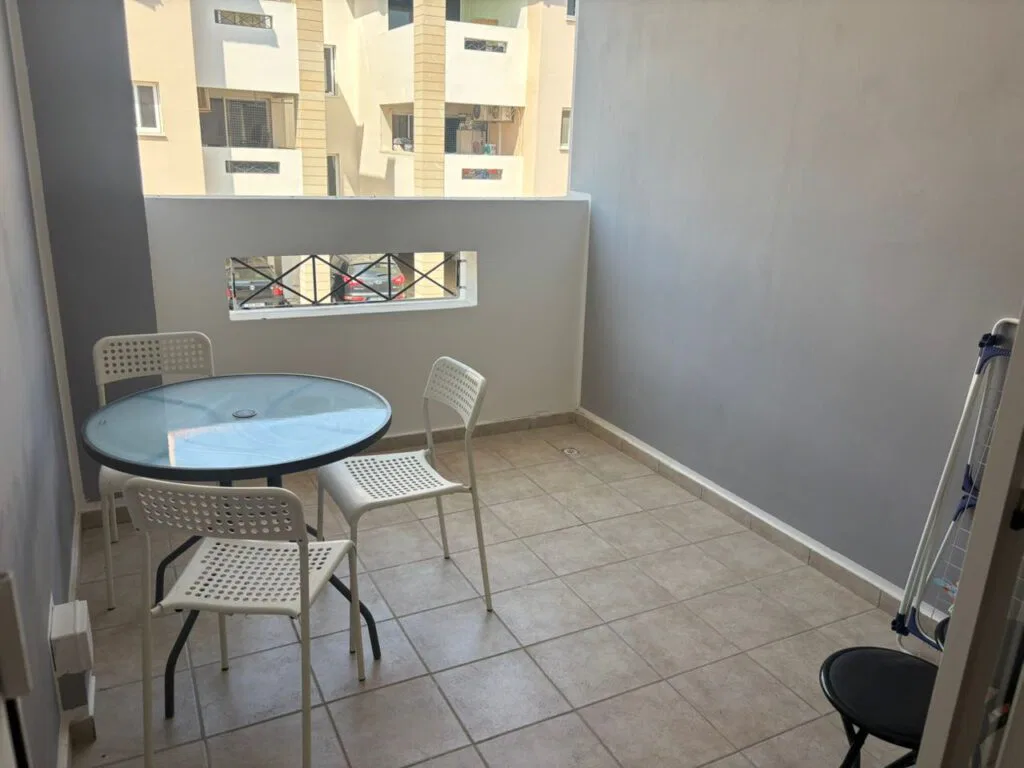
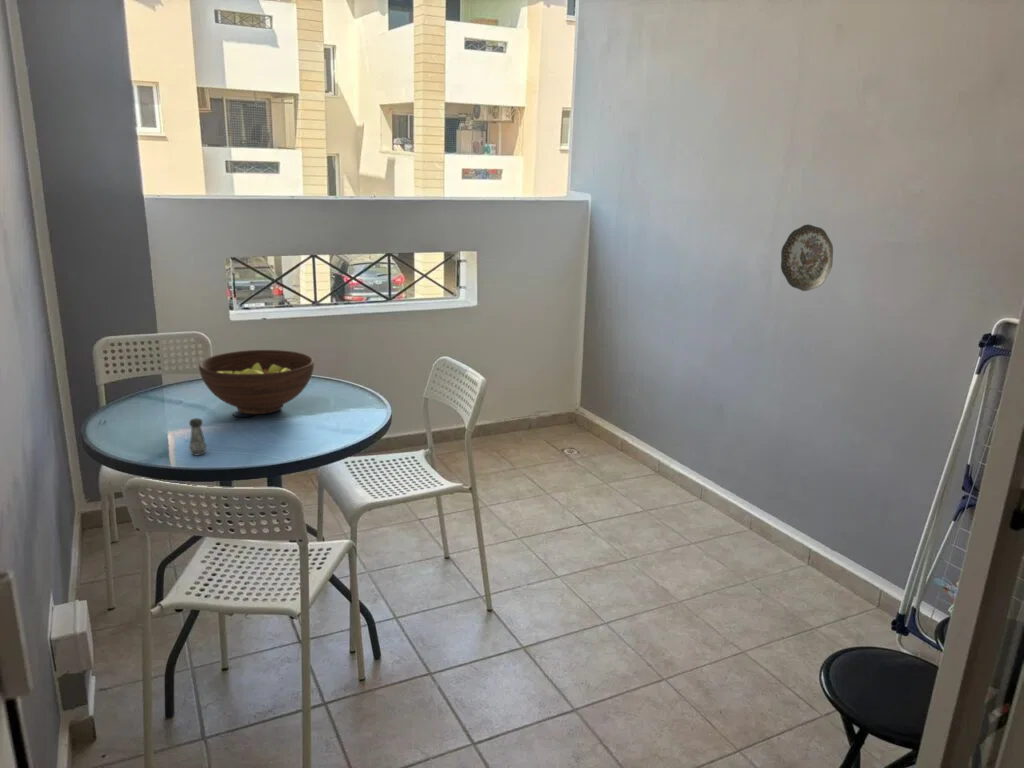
+ fruit bowl [198,349,315,415]
+ salt shaker [188,417,208,456]
+ decorative plate [780,223,834,292]
